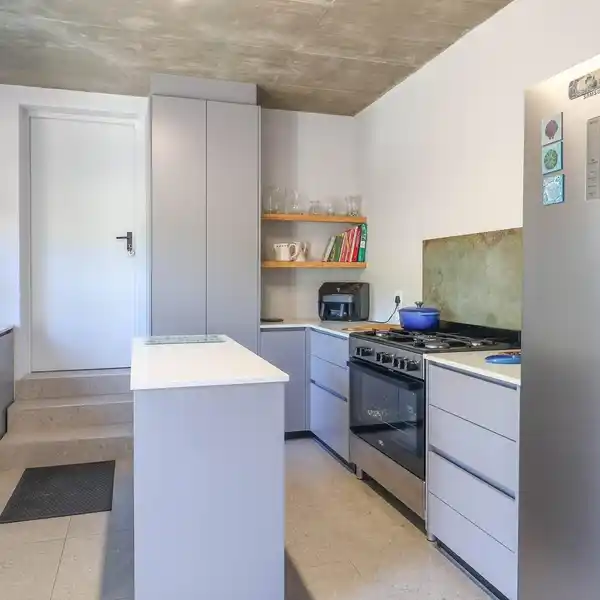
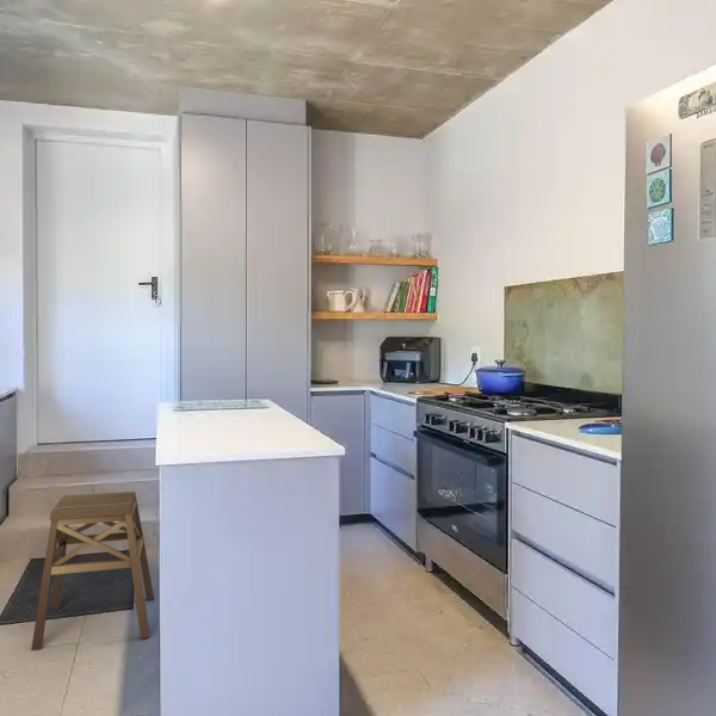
+ stool [30,490,155,652]
